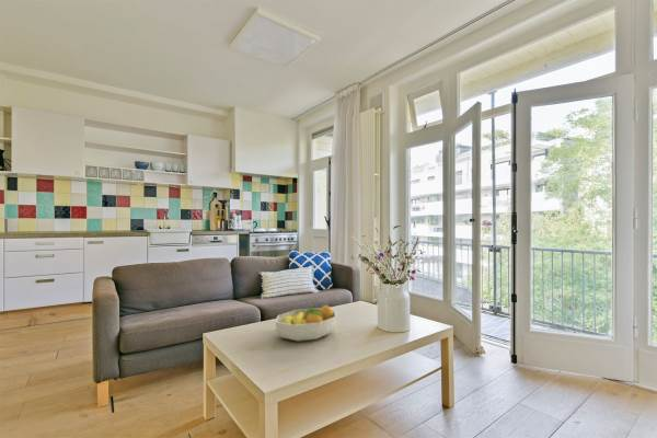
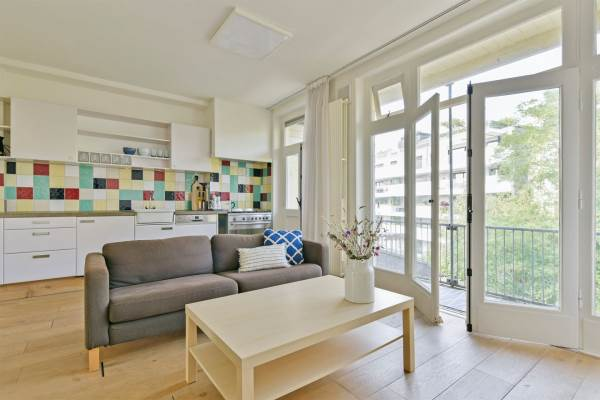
- fruit bowl [275,304,338,343]
